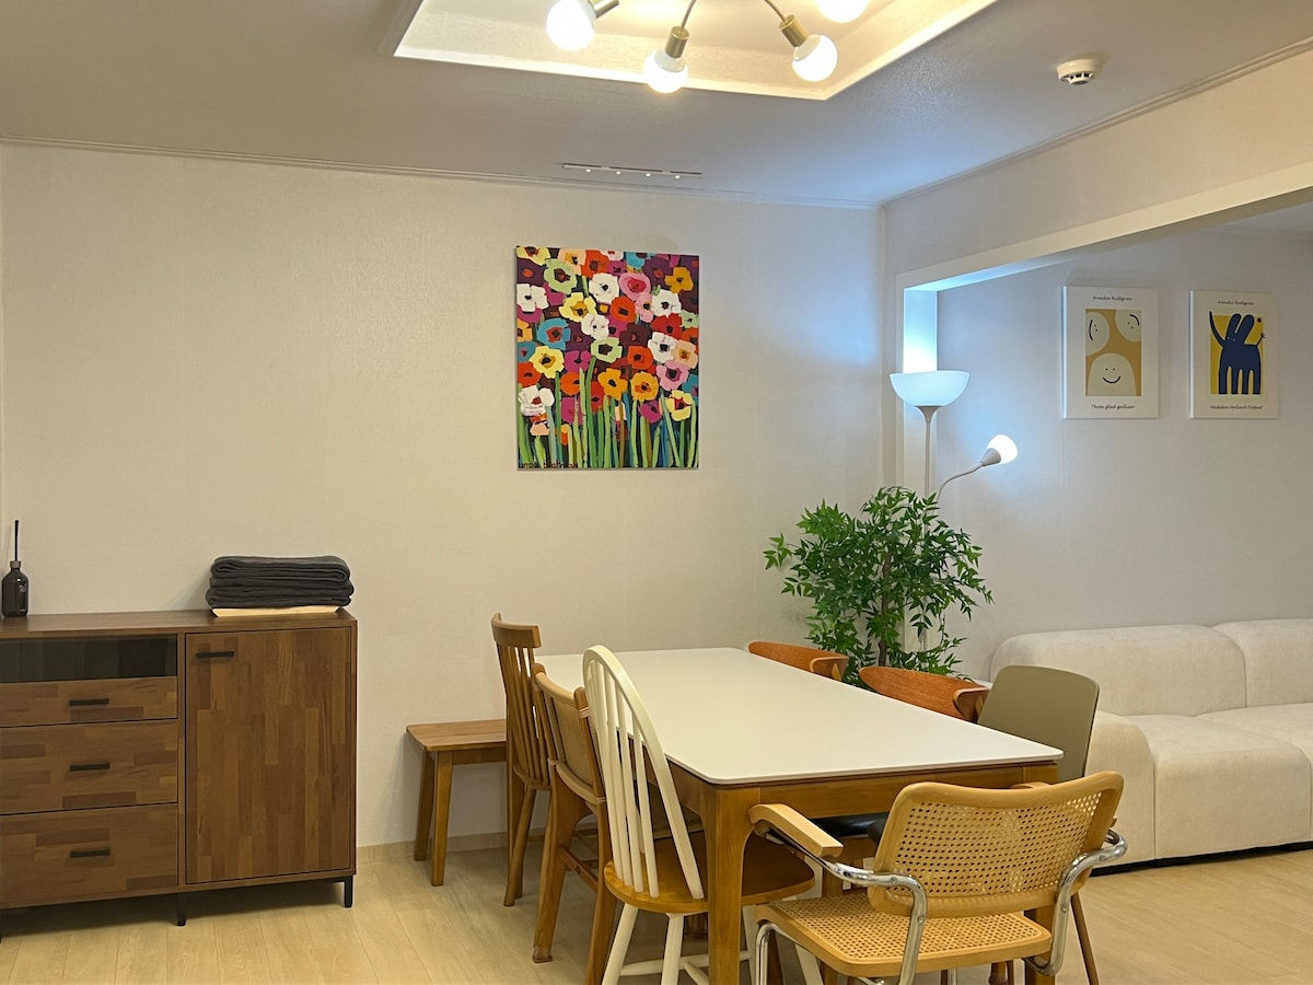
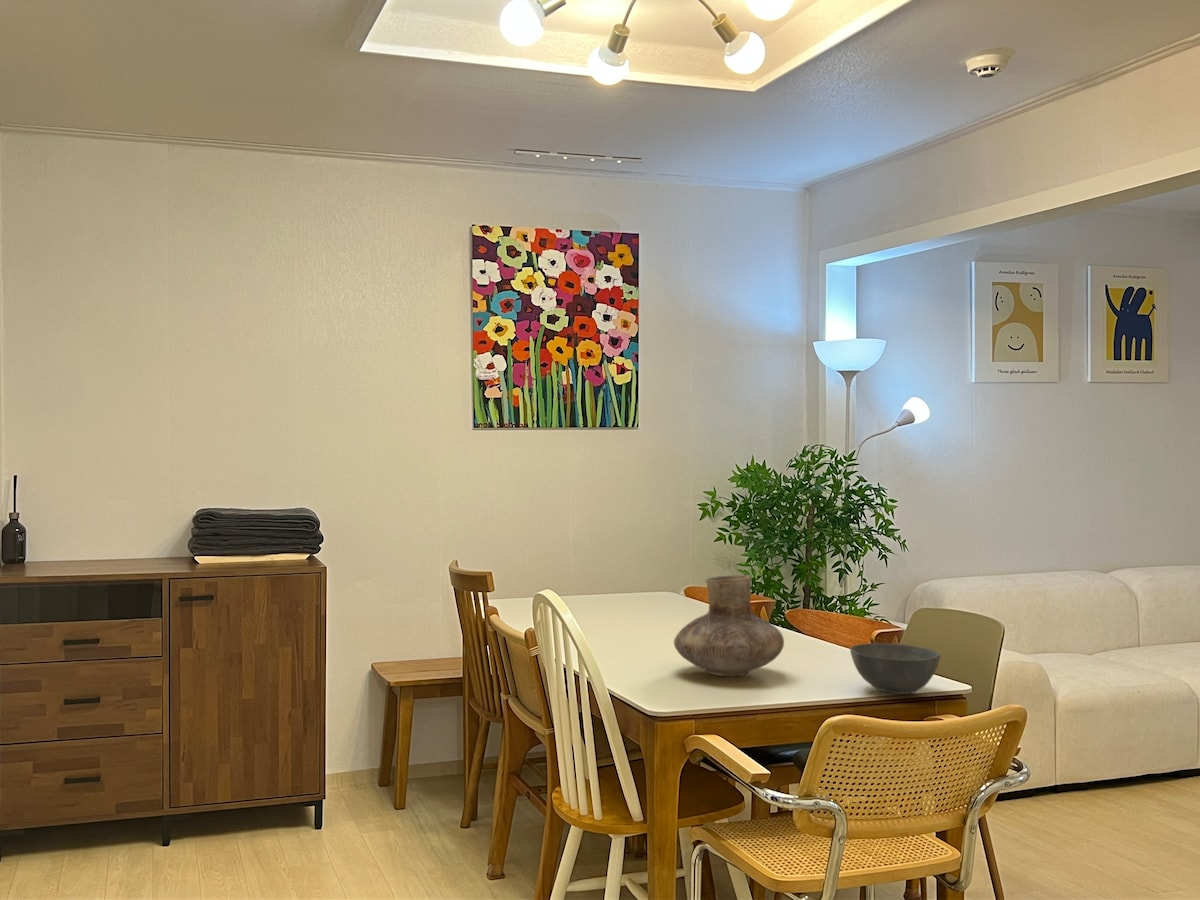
+ vase [673,574,785,677]
+ bowl [849,642,941,695]
